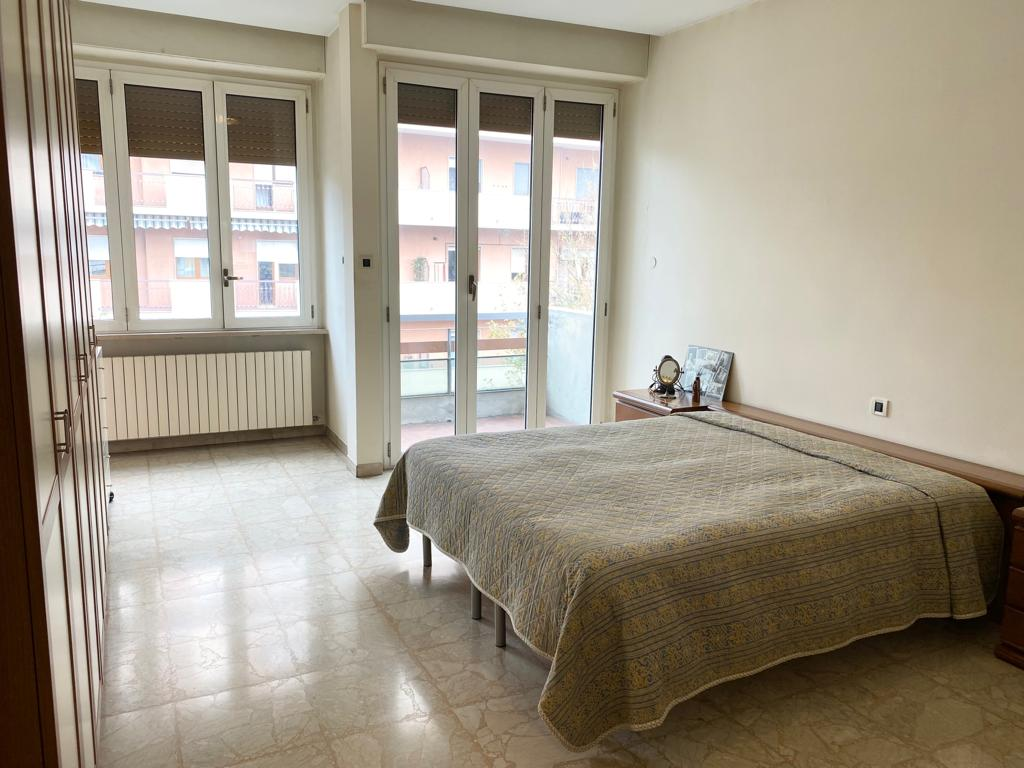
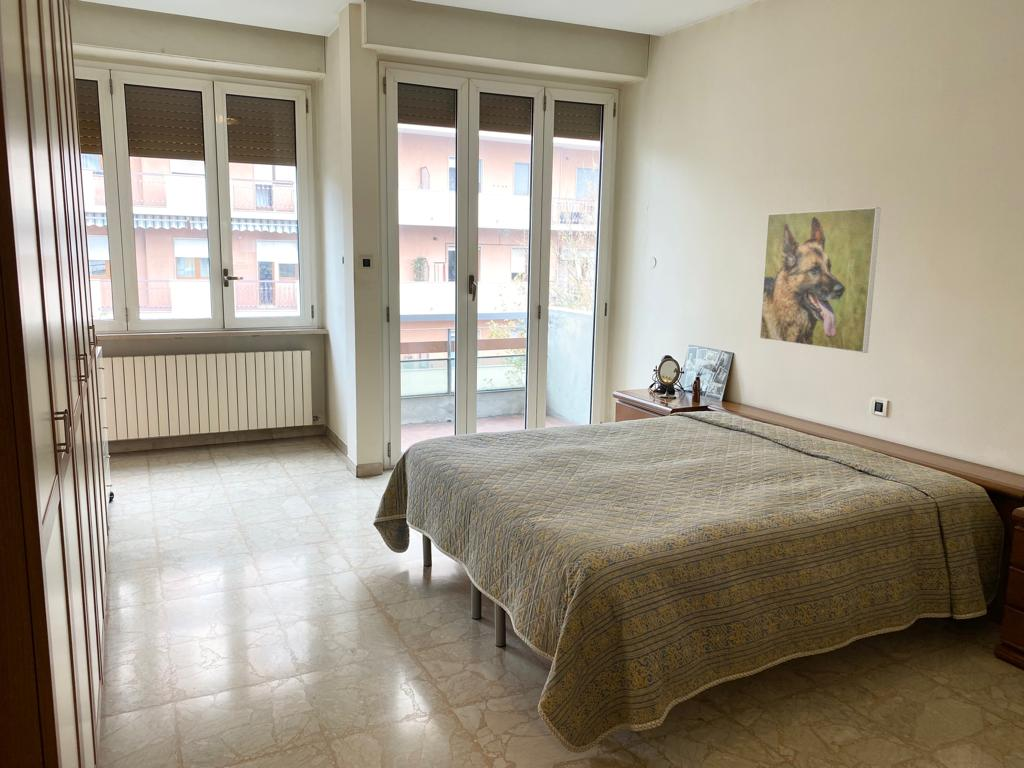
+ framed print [759,206,882,354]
